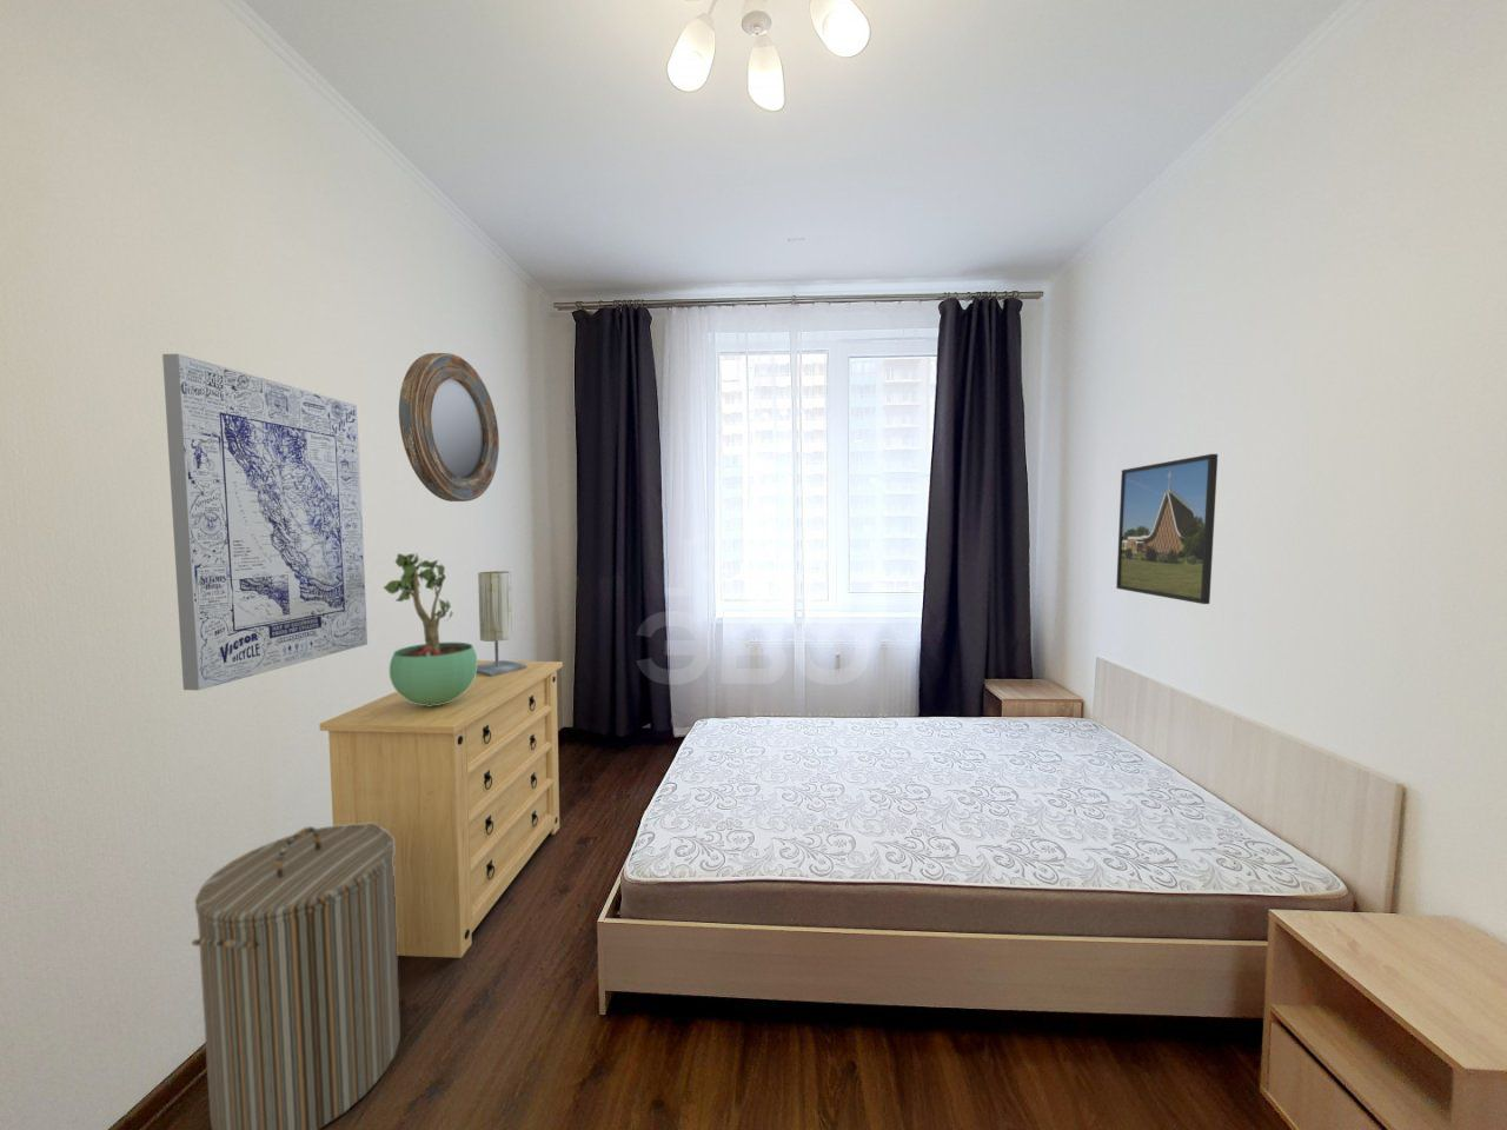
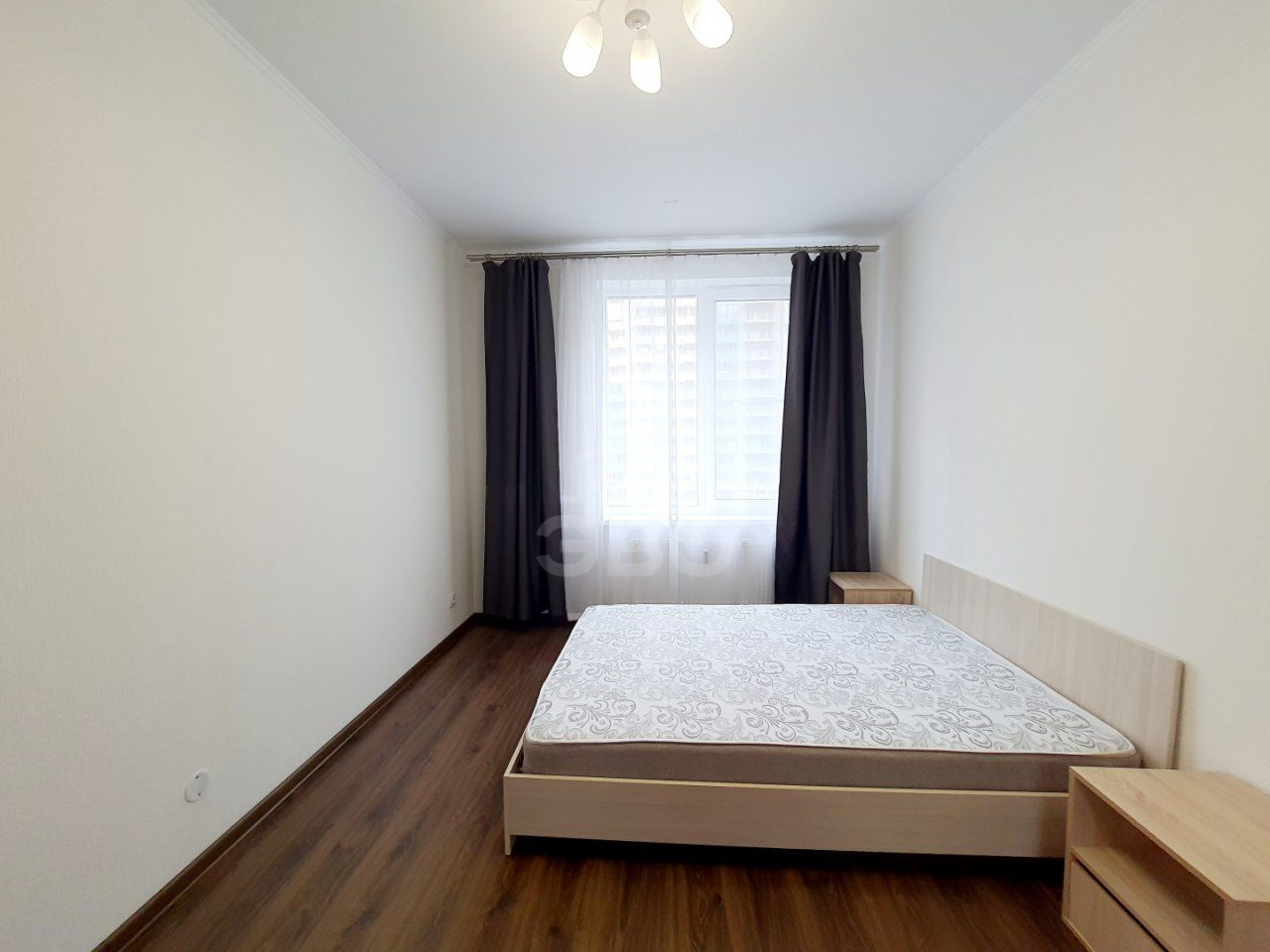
- wall art [161,353,369,691]
- laundry hamper [191,823,401,1130]
- potted plant [382,552,478,706]
- dresser [318,659,564,959]
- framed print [1115,453,1219,605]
- table lamp [476,570,527,677]
- home mirror [398,353,501,502]
